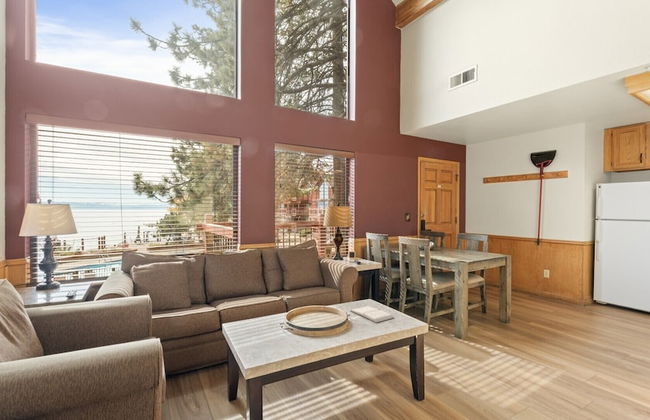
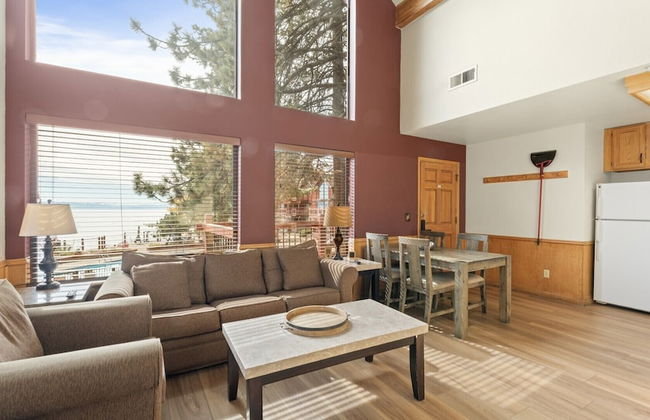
- book [350,305,395,323]
